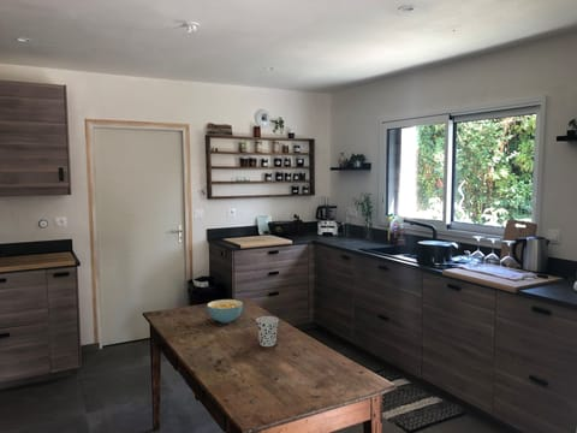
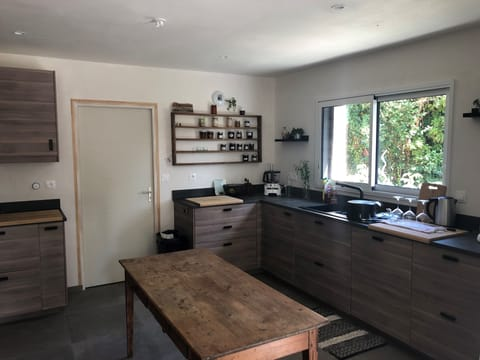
- cereal bowl [207,298,244,324]
- cup [255,315,280,348]
